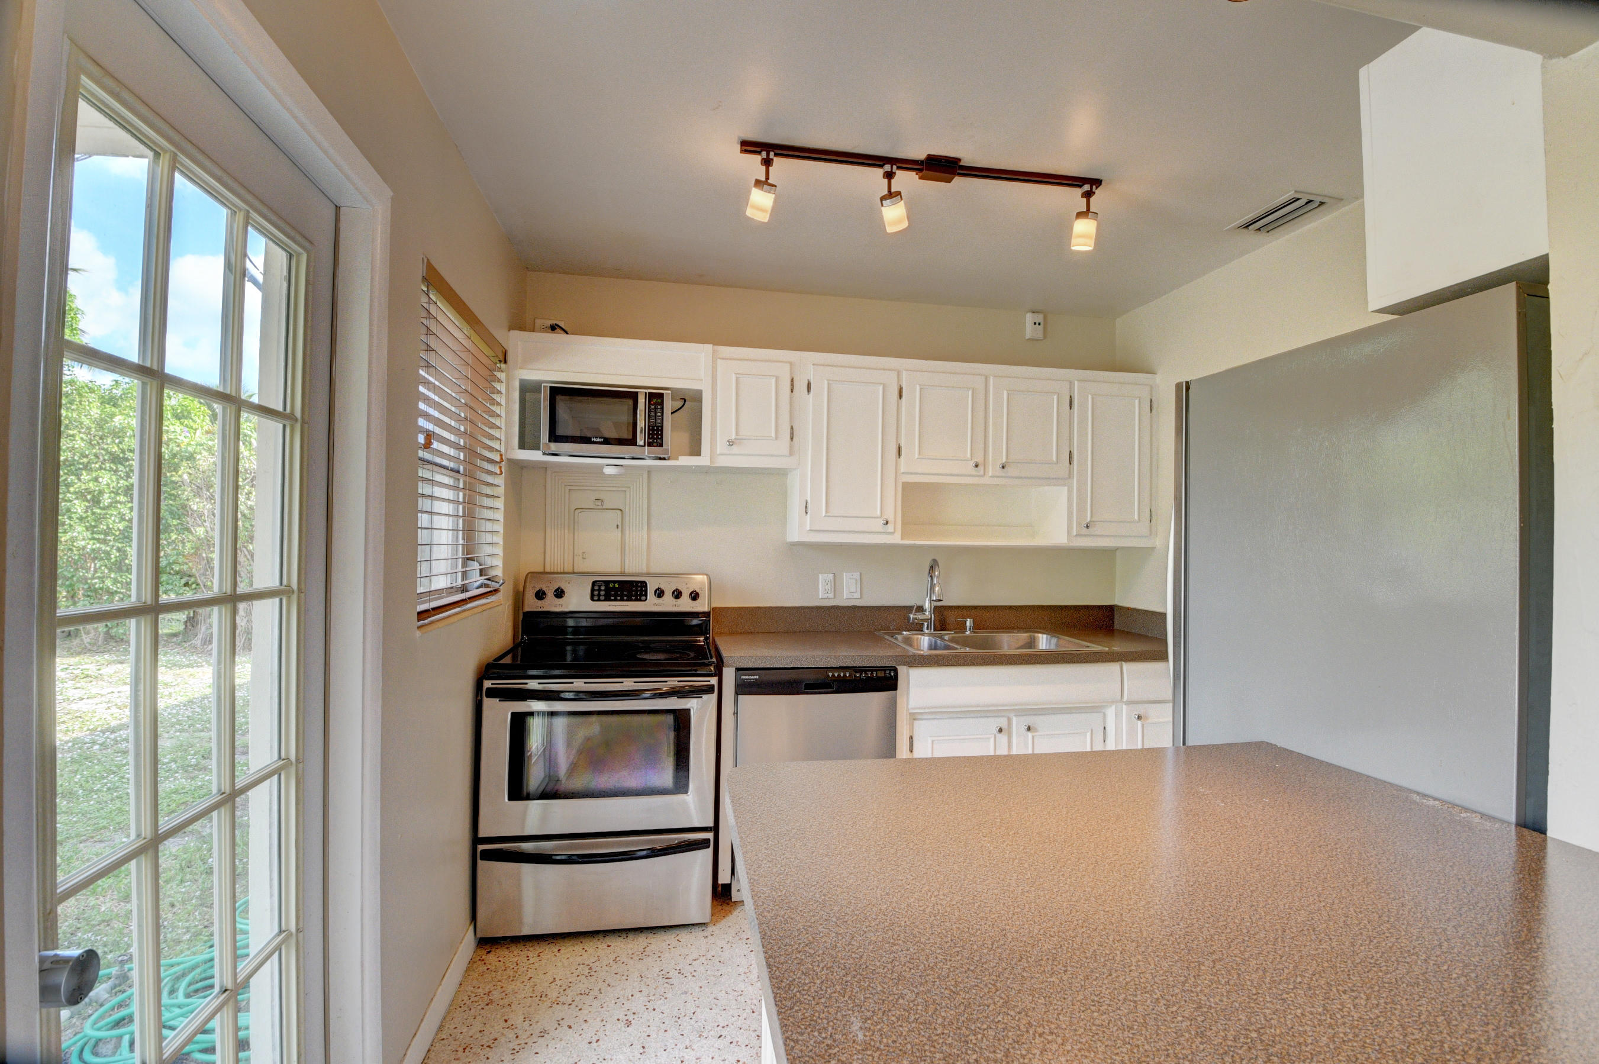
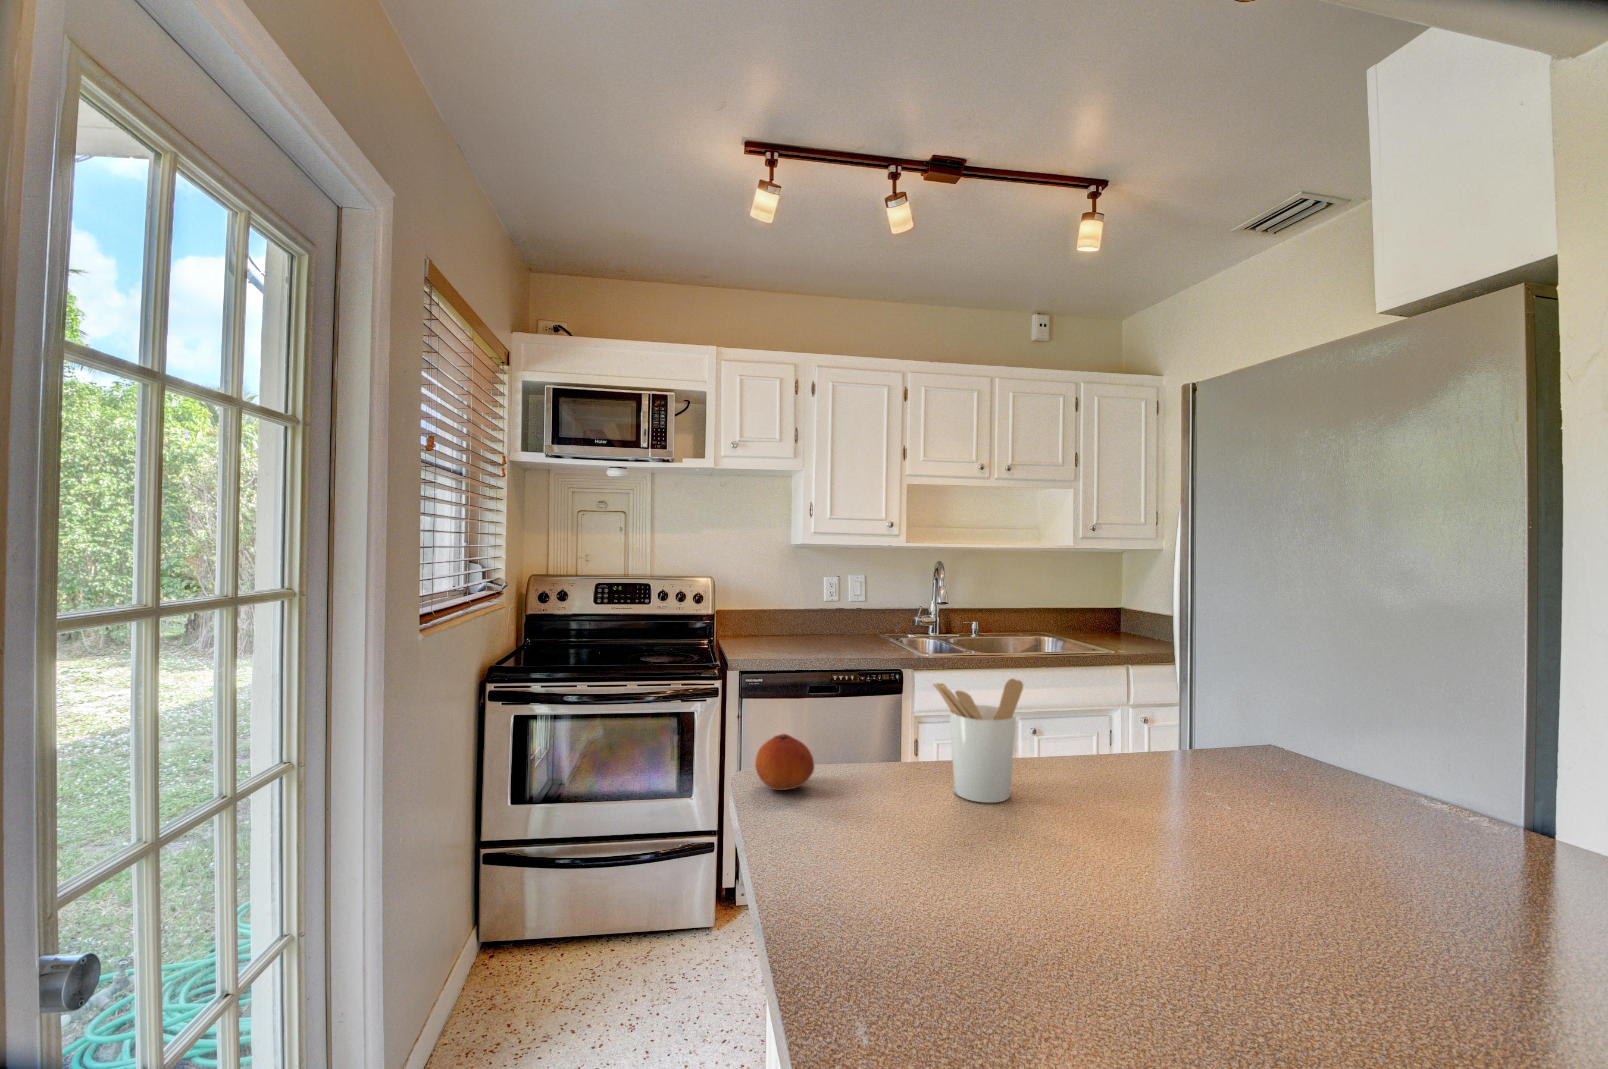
+ fruit [754,733,815,791]
+ utensil holder [932,678,1024,803]
